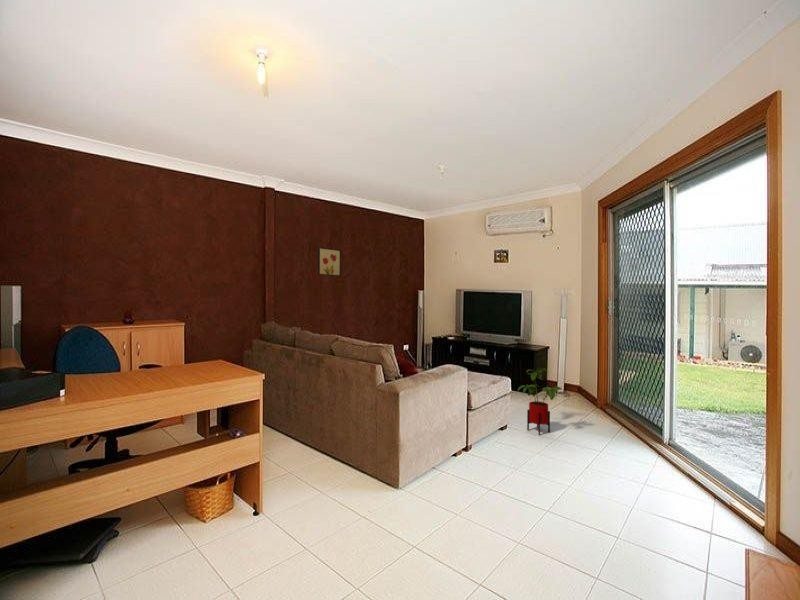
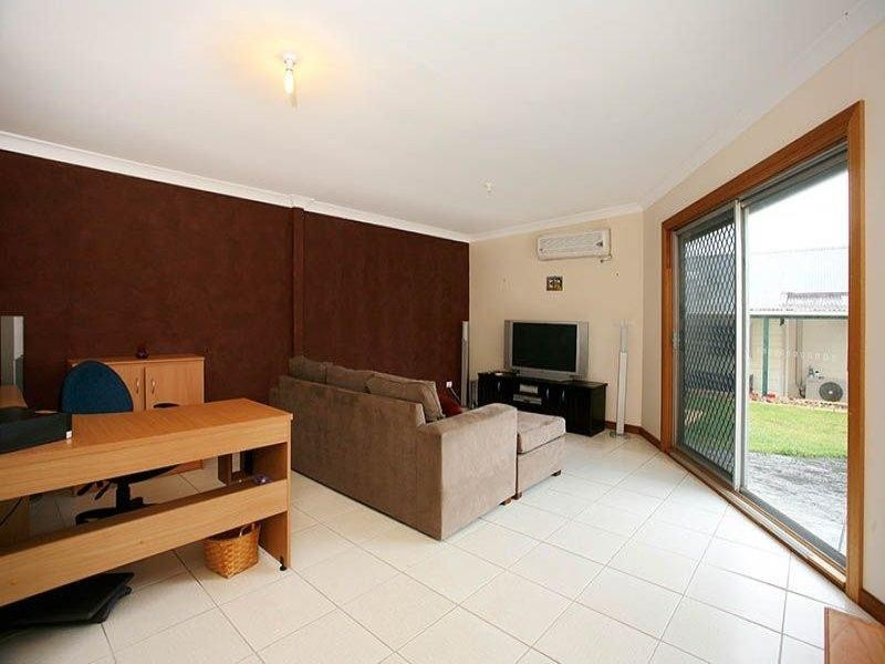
- wall art [317,246,342,277]
- house plant [517,367,563,436]
